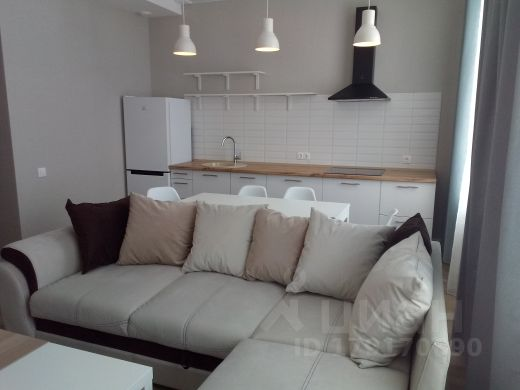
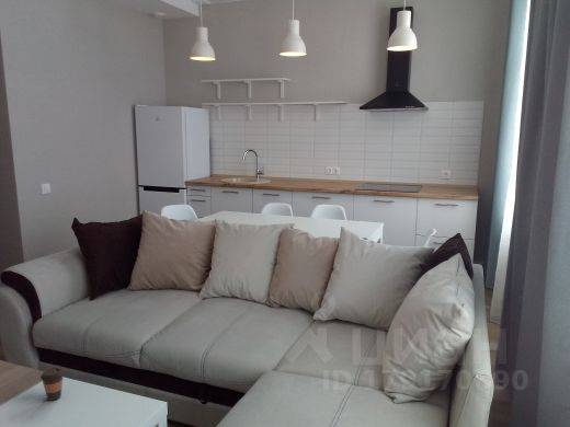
+ coffee cup [39,367,66,402]
